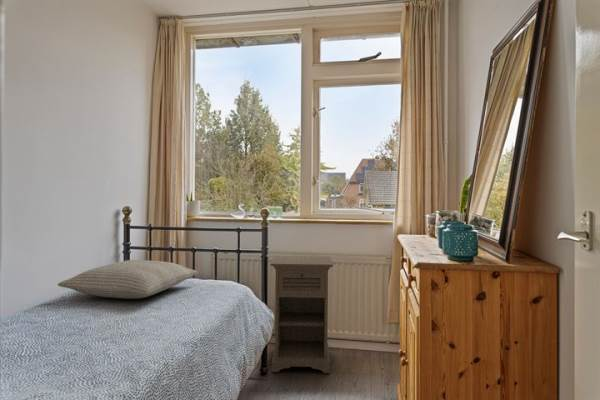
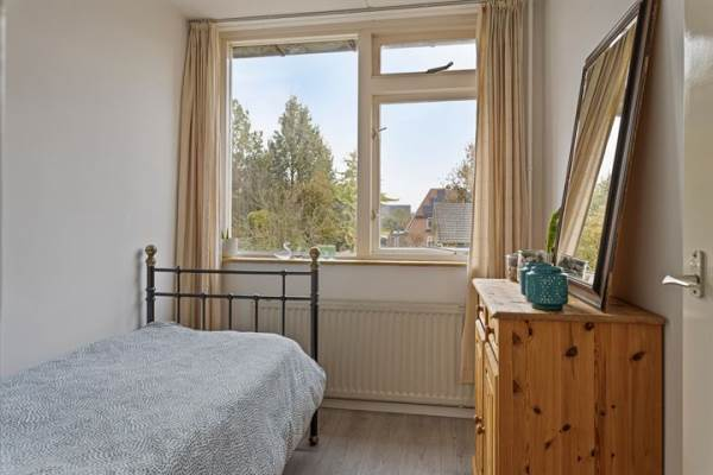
- nightstand [269,255,334,374]
- pillow [57,259,199,300]
